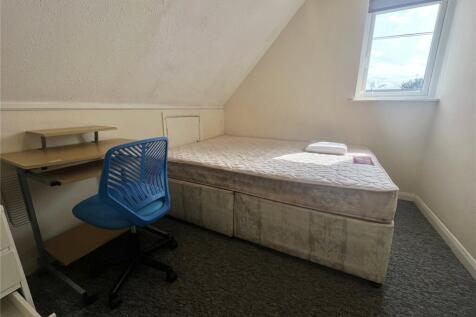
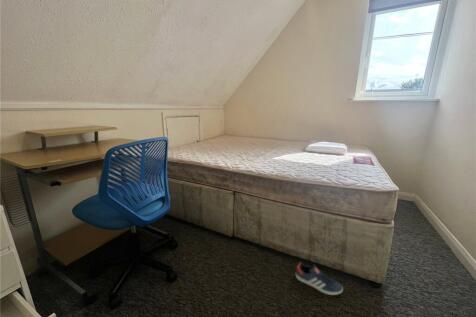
+ sneaker [295,261,344,296]
